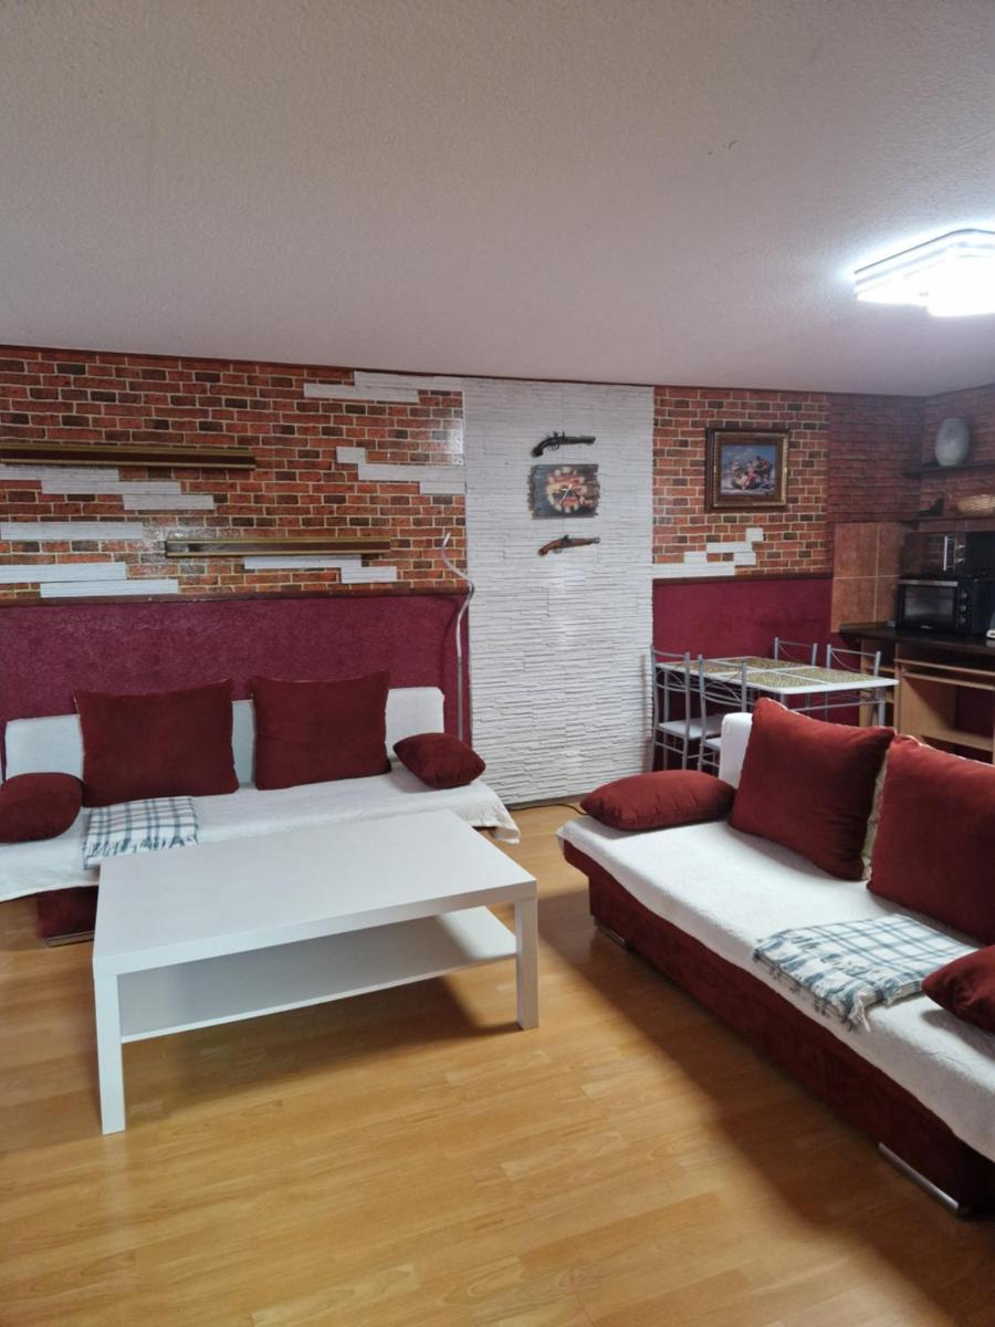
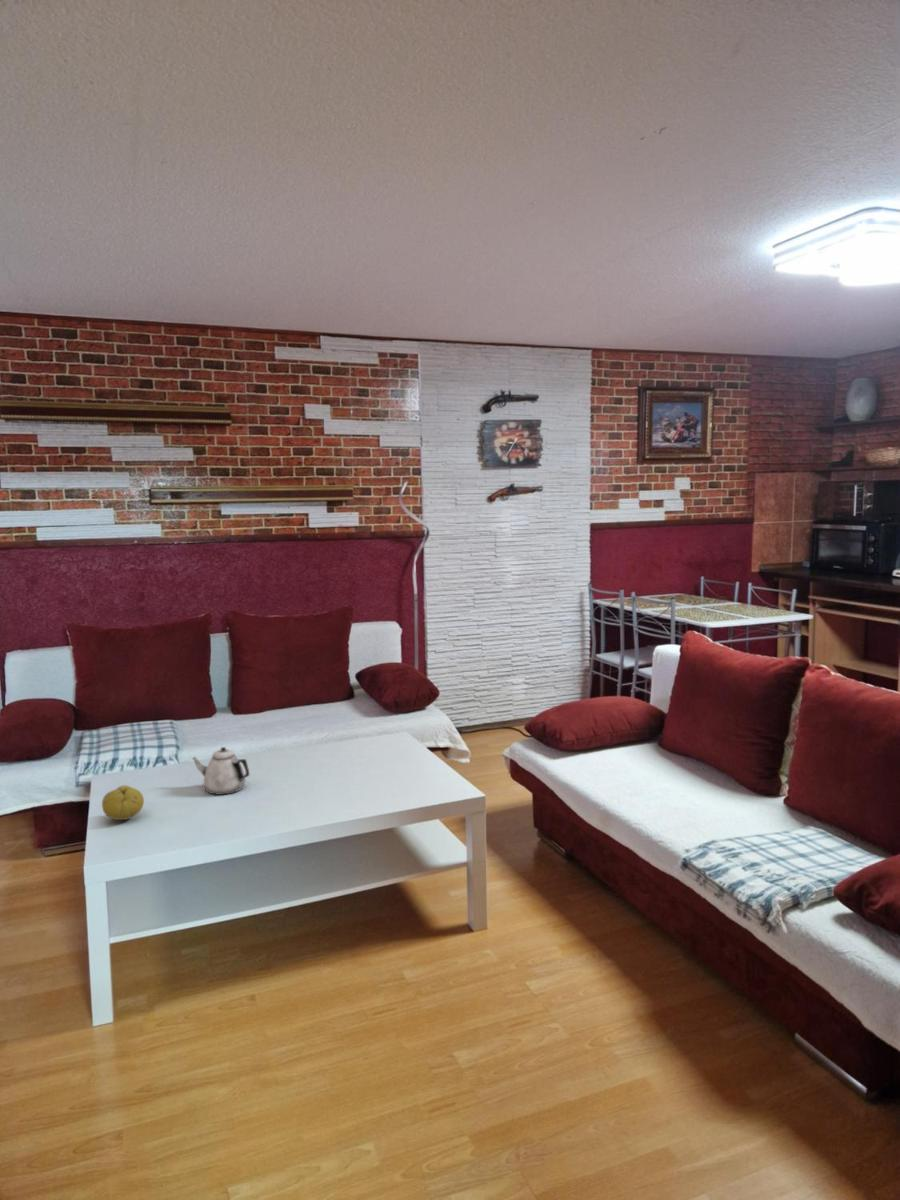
+ fruit [101,784,145,821]
+ teapot [192,746,250,796]
